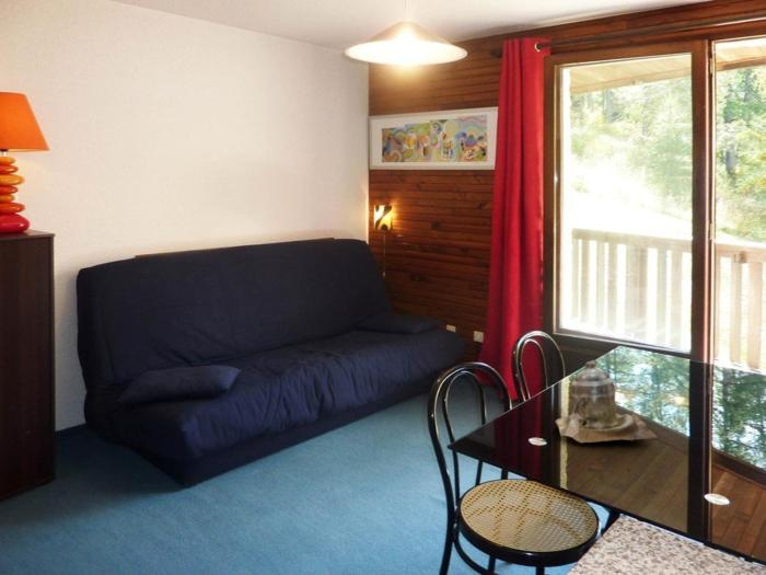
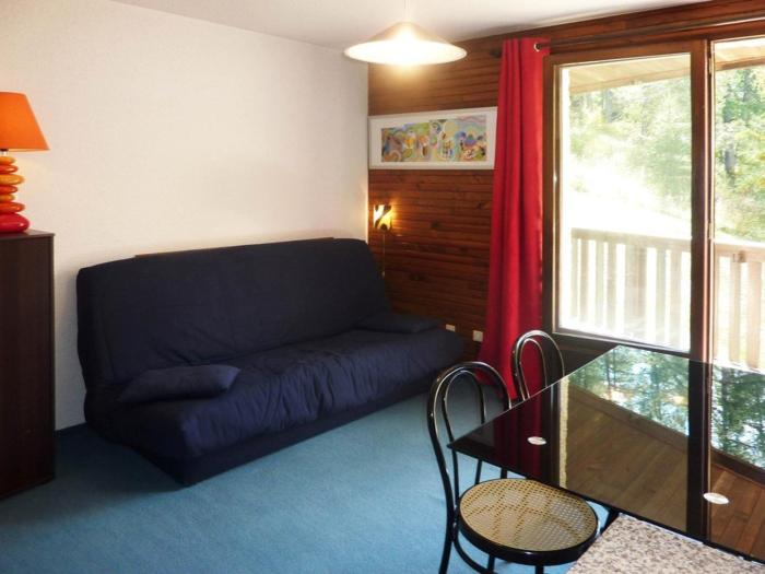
- teapot [554,359,659,444]
